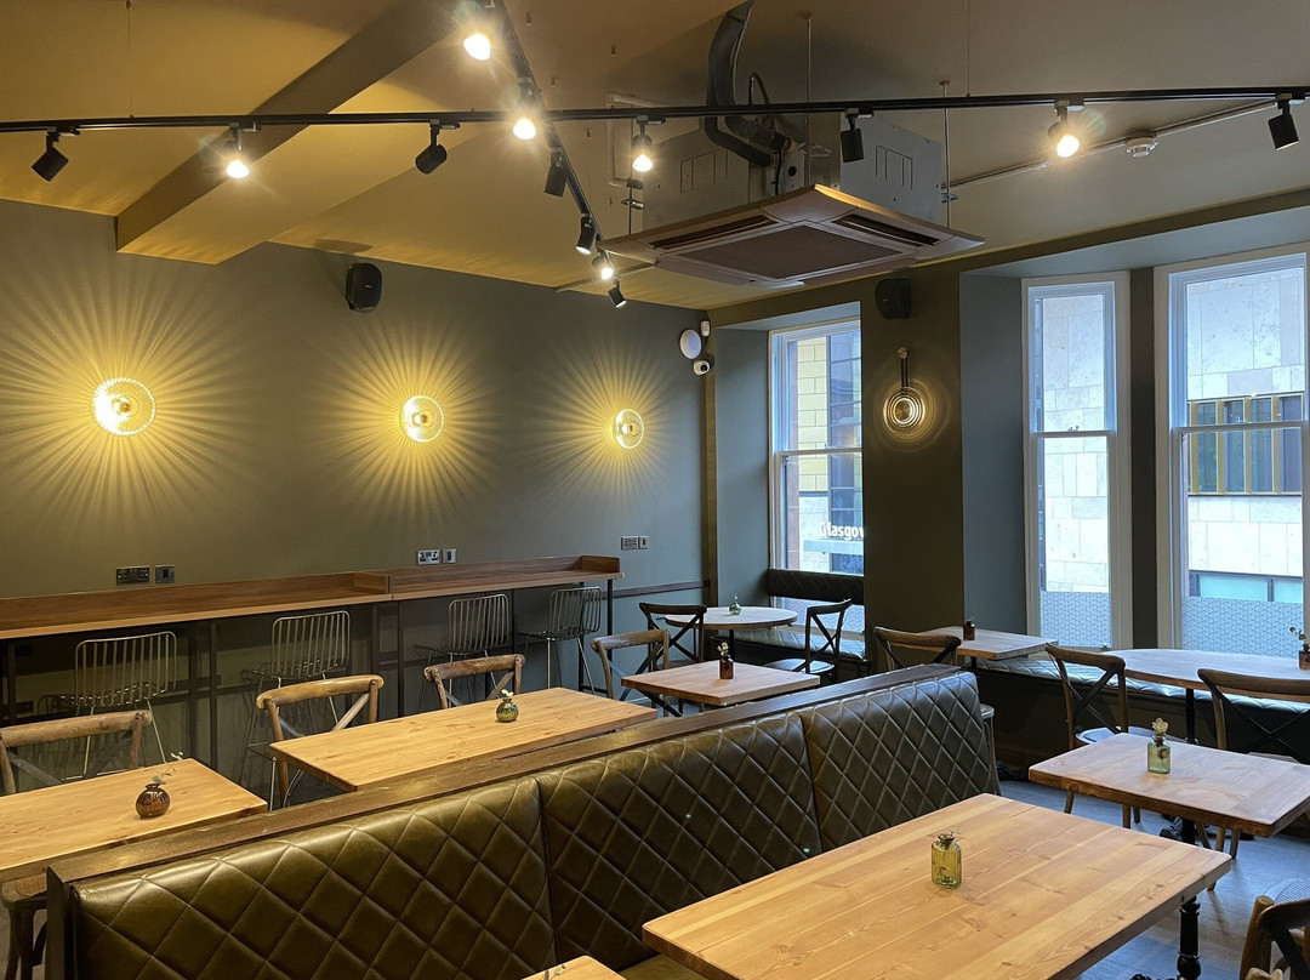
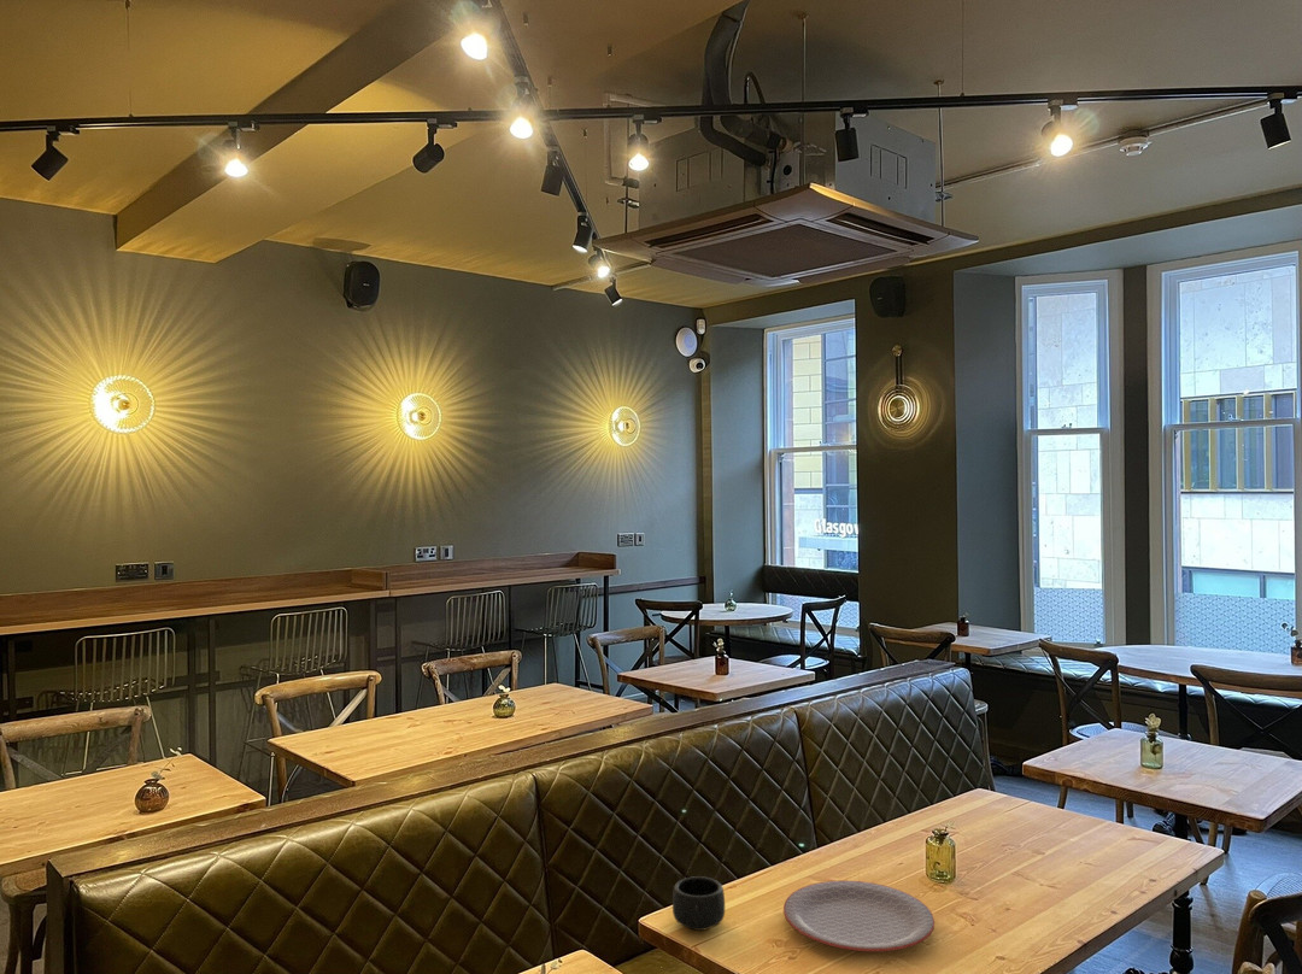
+ mug [671,875,726,932]
+ plate [782,879,936,952]
